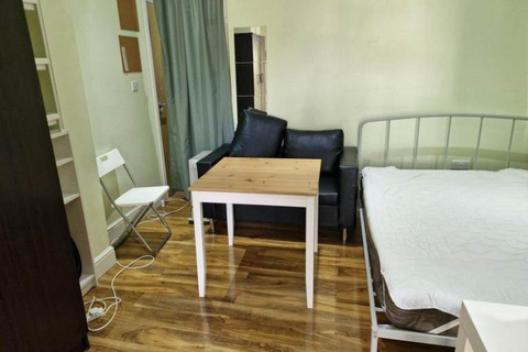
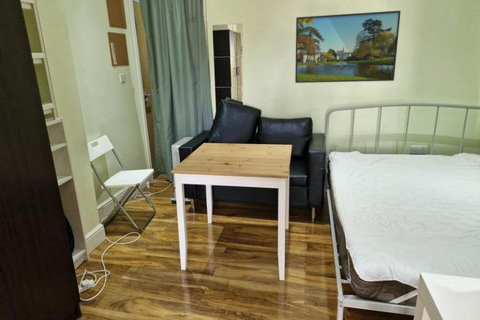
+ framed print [294,10,402,84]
